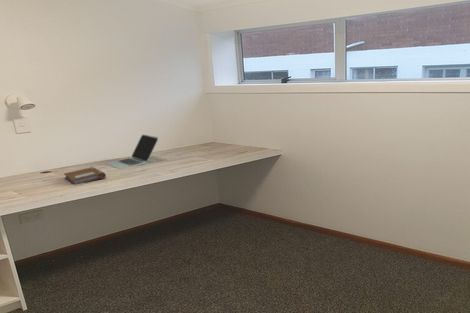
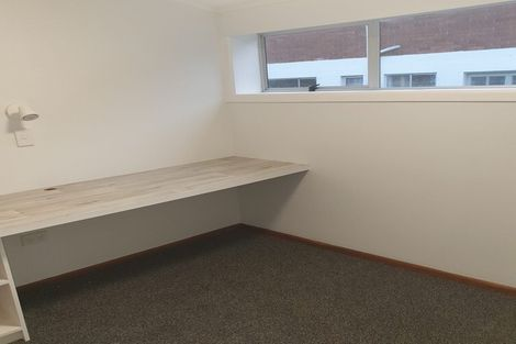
- laptop [105,133,159,170]
- notebook [63,166,107,186]
